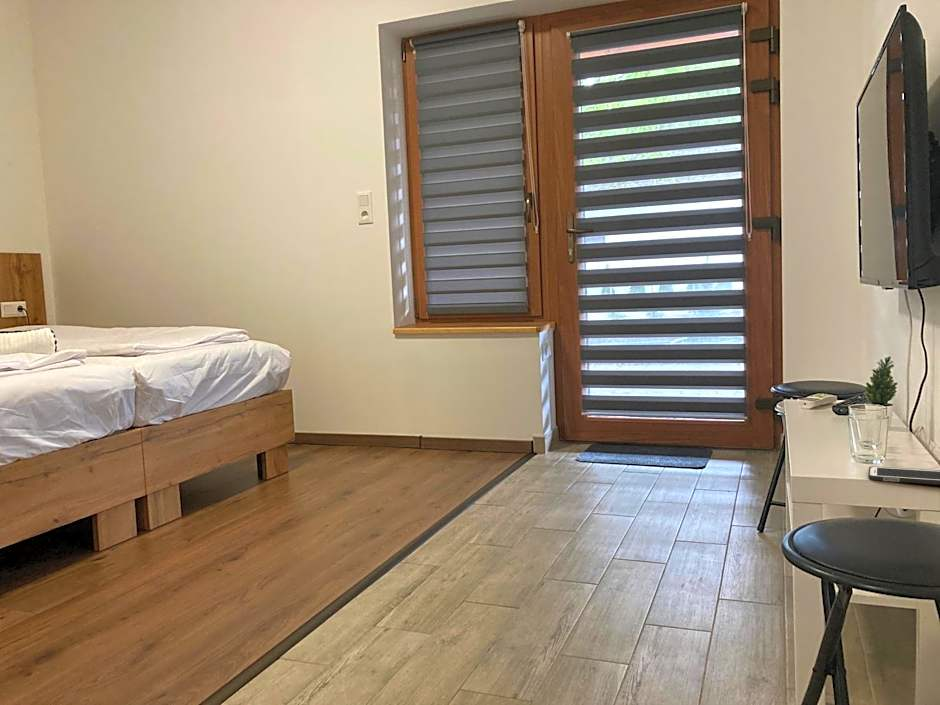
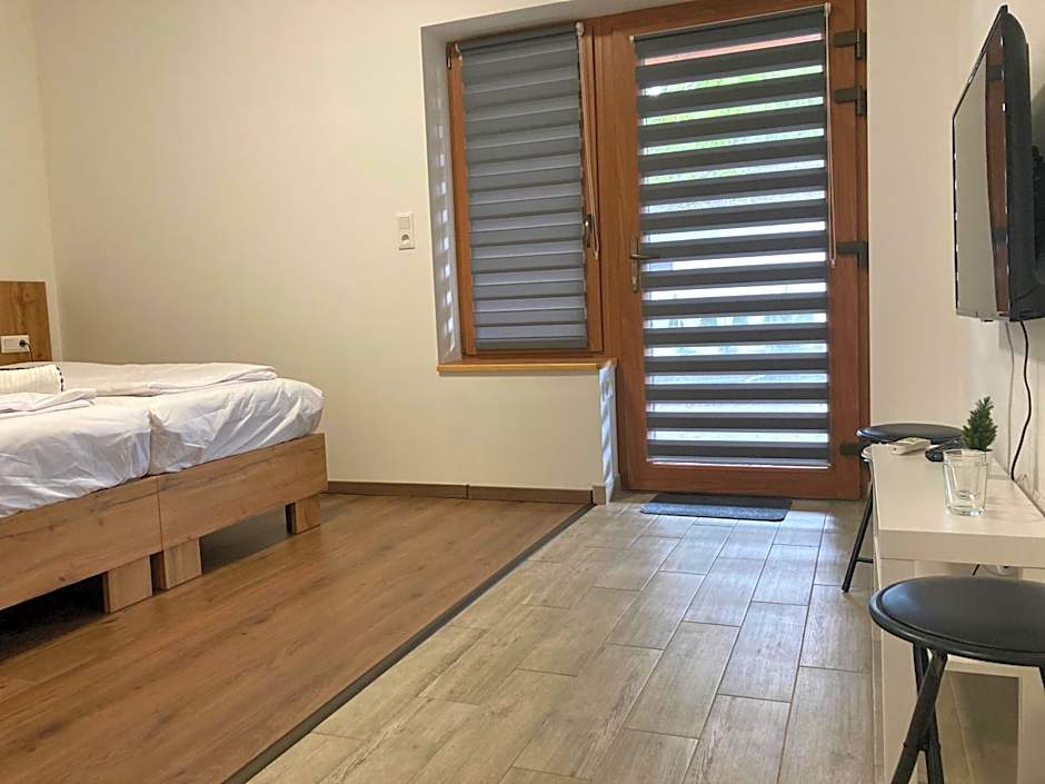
- cell phone [867,465,940,486]
